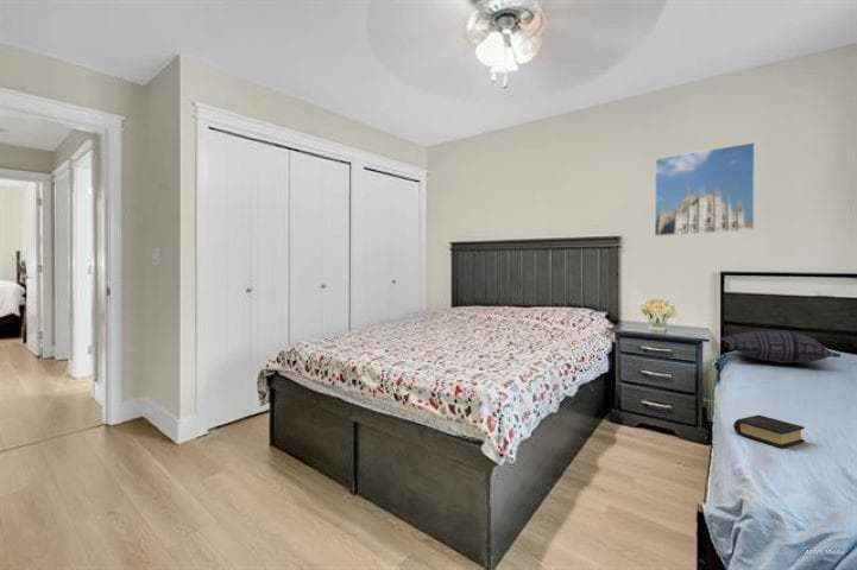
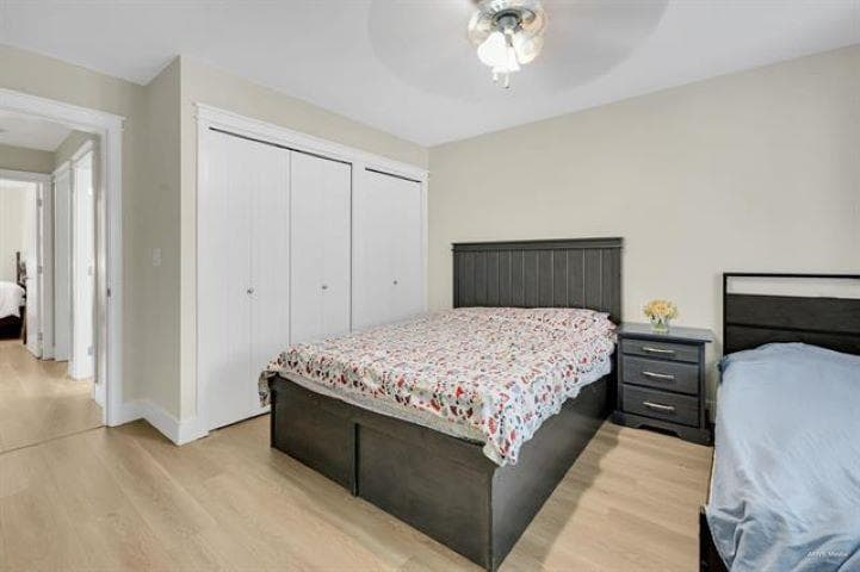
- book [732,414,806,449]
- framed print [654,141,756,238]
- pillow [719,329,843,365]
